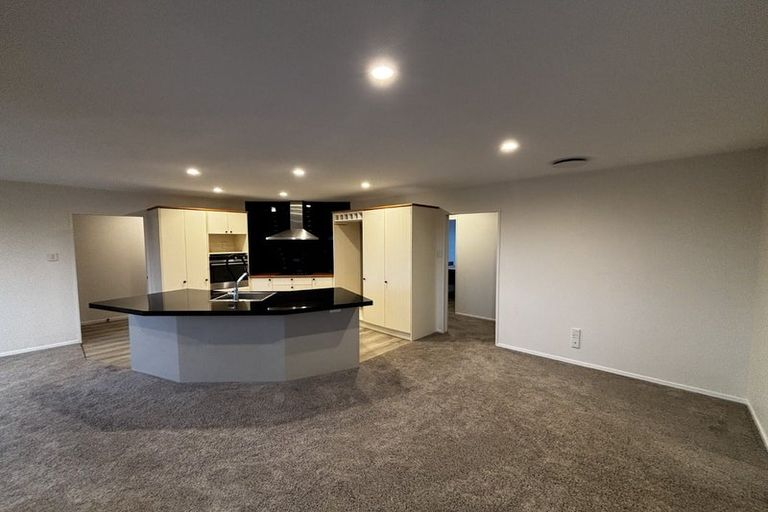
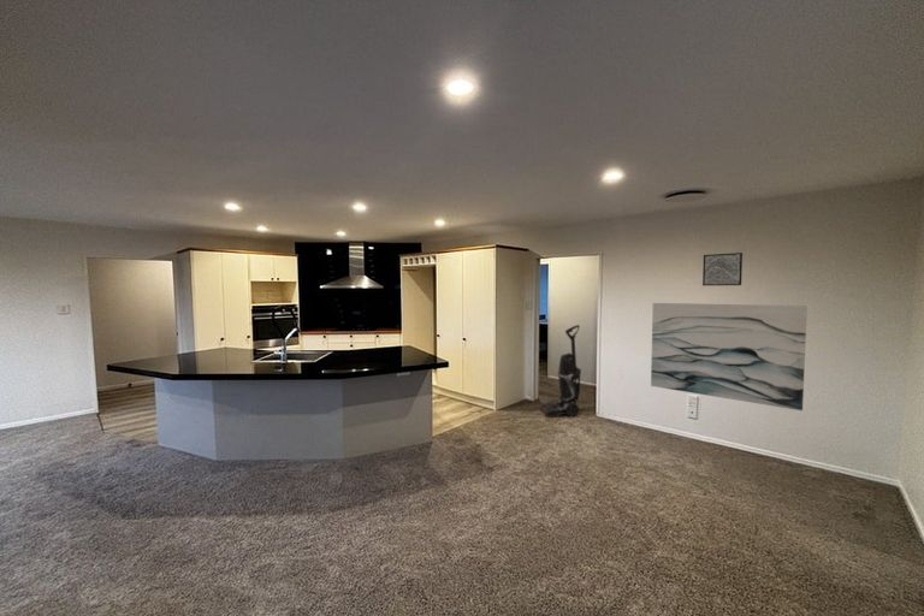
+ wall art [650,302,808,411]
+ wall art [701,251,744,286]
+ vacuum cleaner [539,324,582,417]
